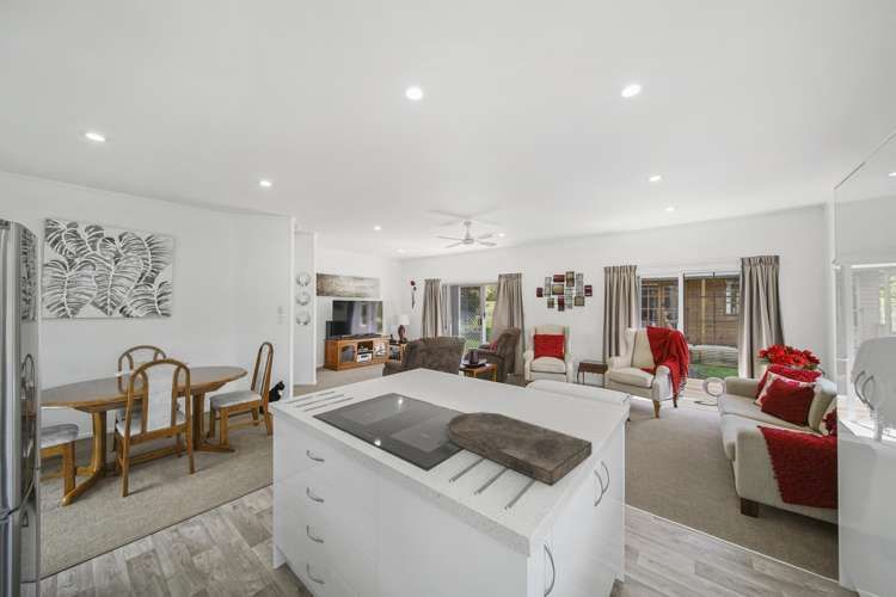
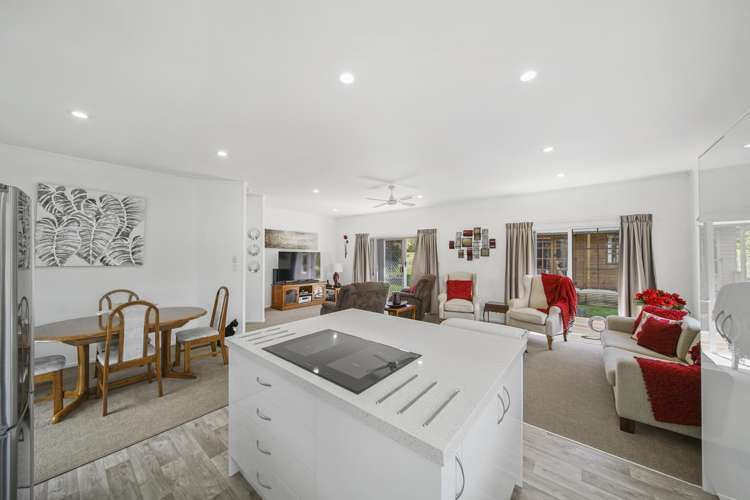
- cutting board [447,411,593,487]
